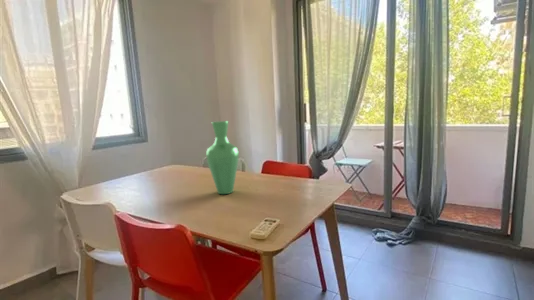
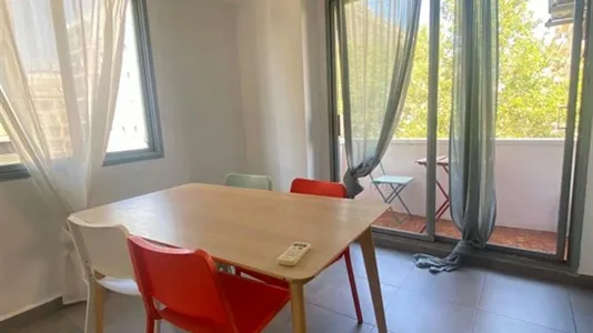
- vase [205,120,240,195]
